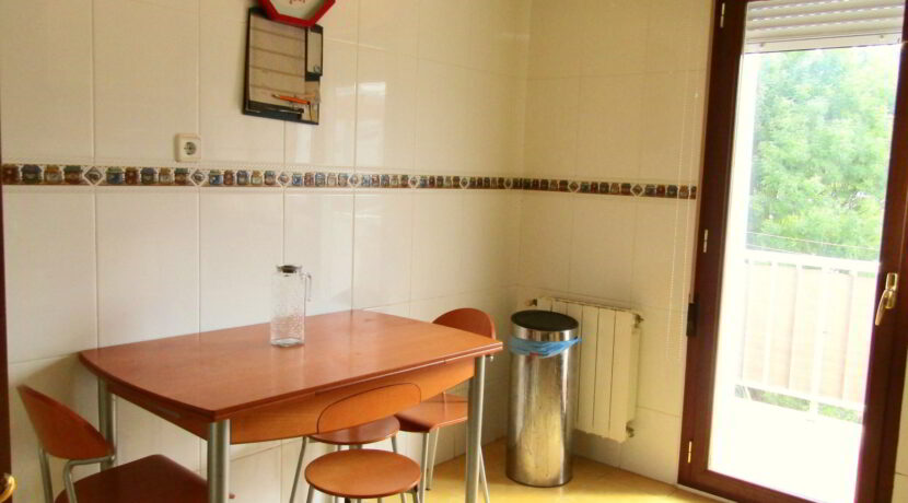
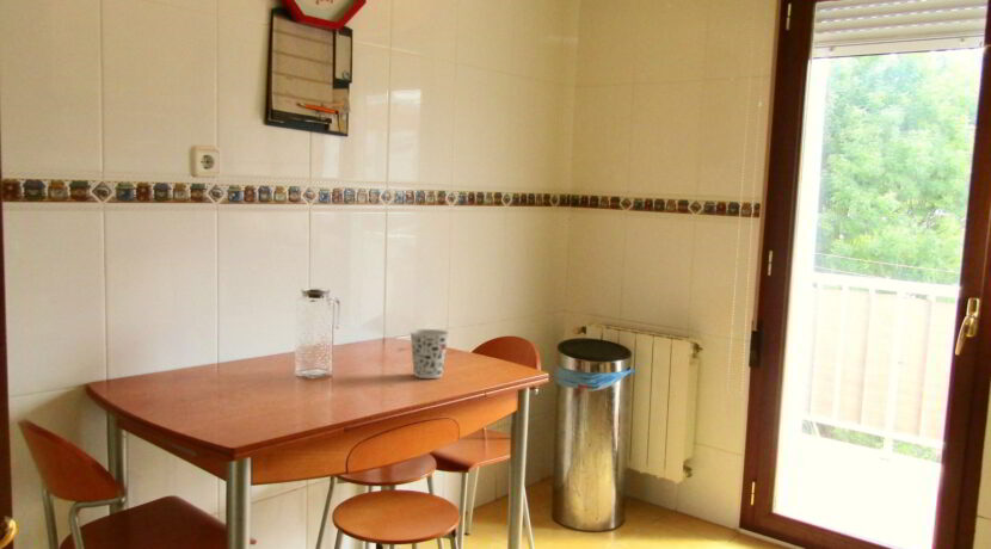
+ cup [408,328,450,380]
